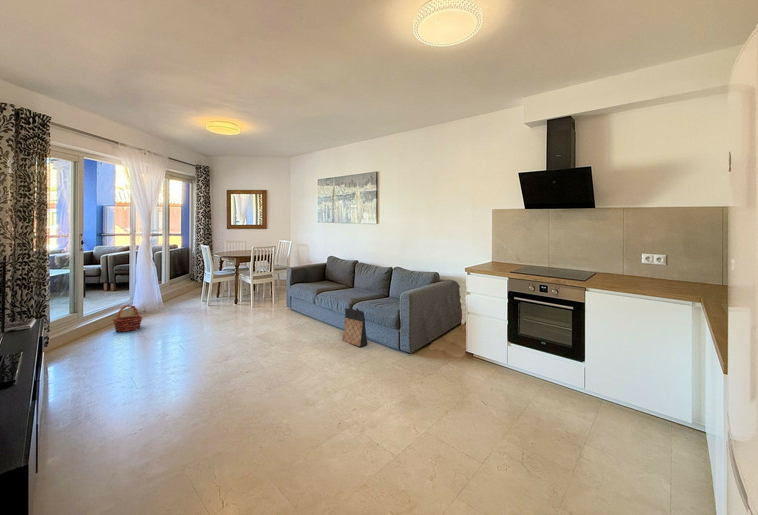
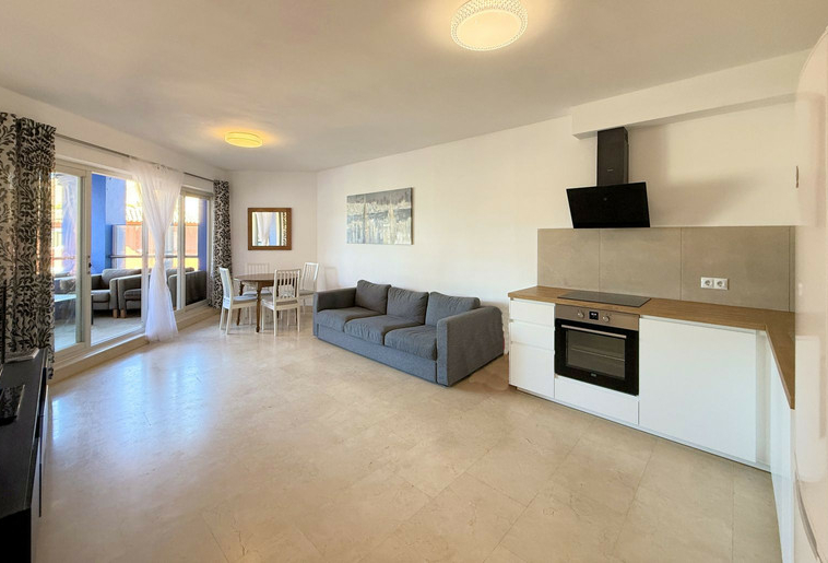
- basket [112,304,143,332]
- bag [341,307,369,347]
